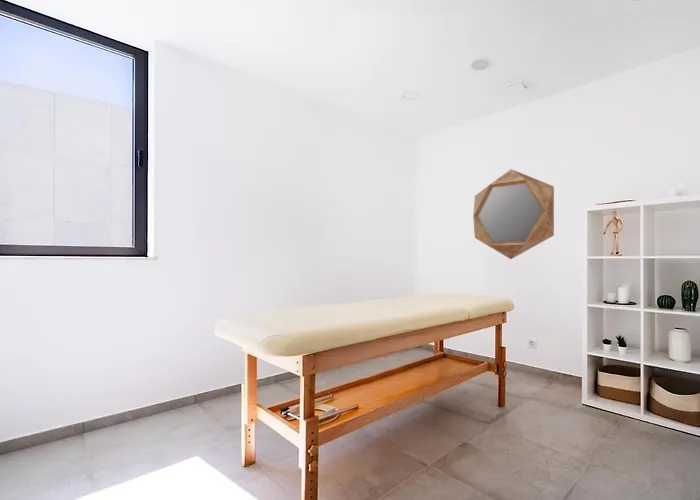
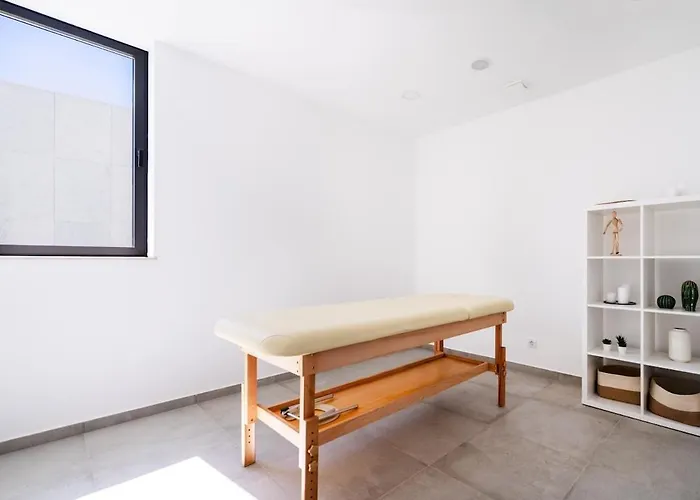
- home mirror [472,168,555,260]
